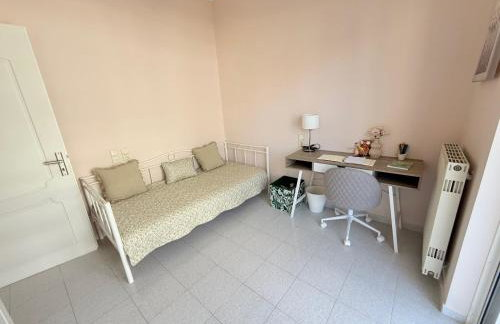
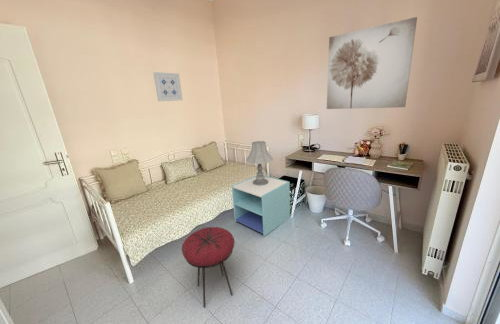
+ wall art [326,16,418,110]
+ nightstand [231,174,291,237]
+ table lamp [245,140,274,186]
+ wall art [152,71,184,102]
+ stool [181,226,236,308]
